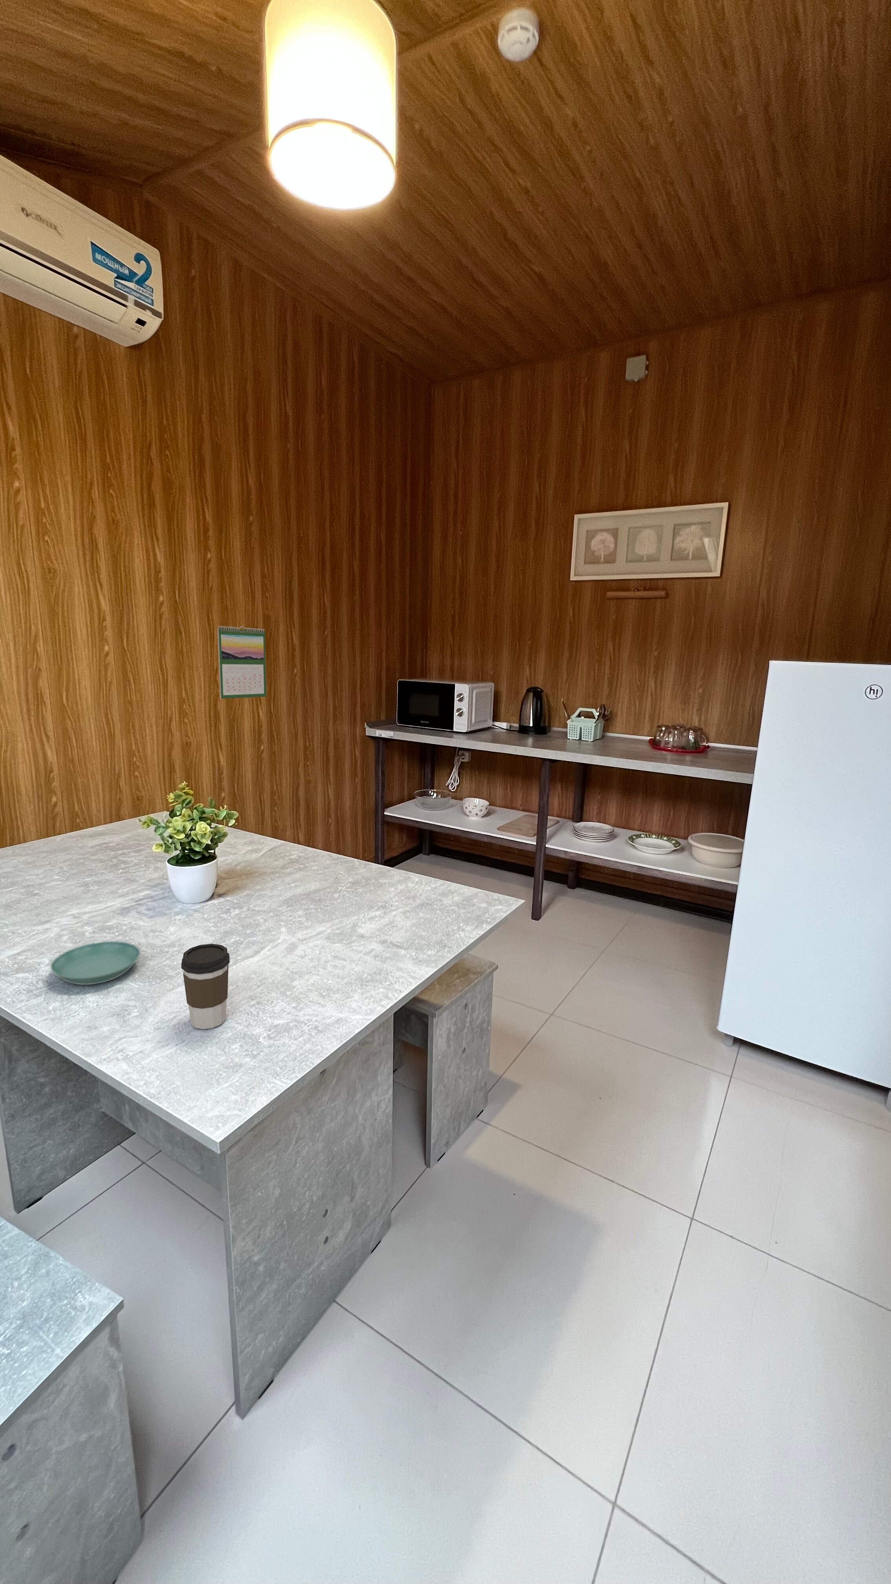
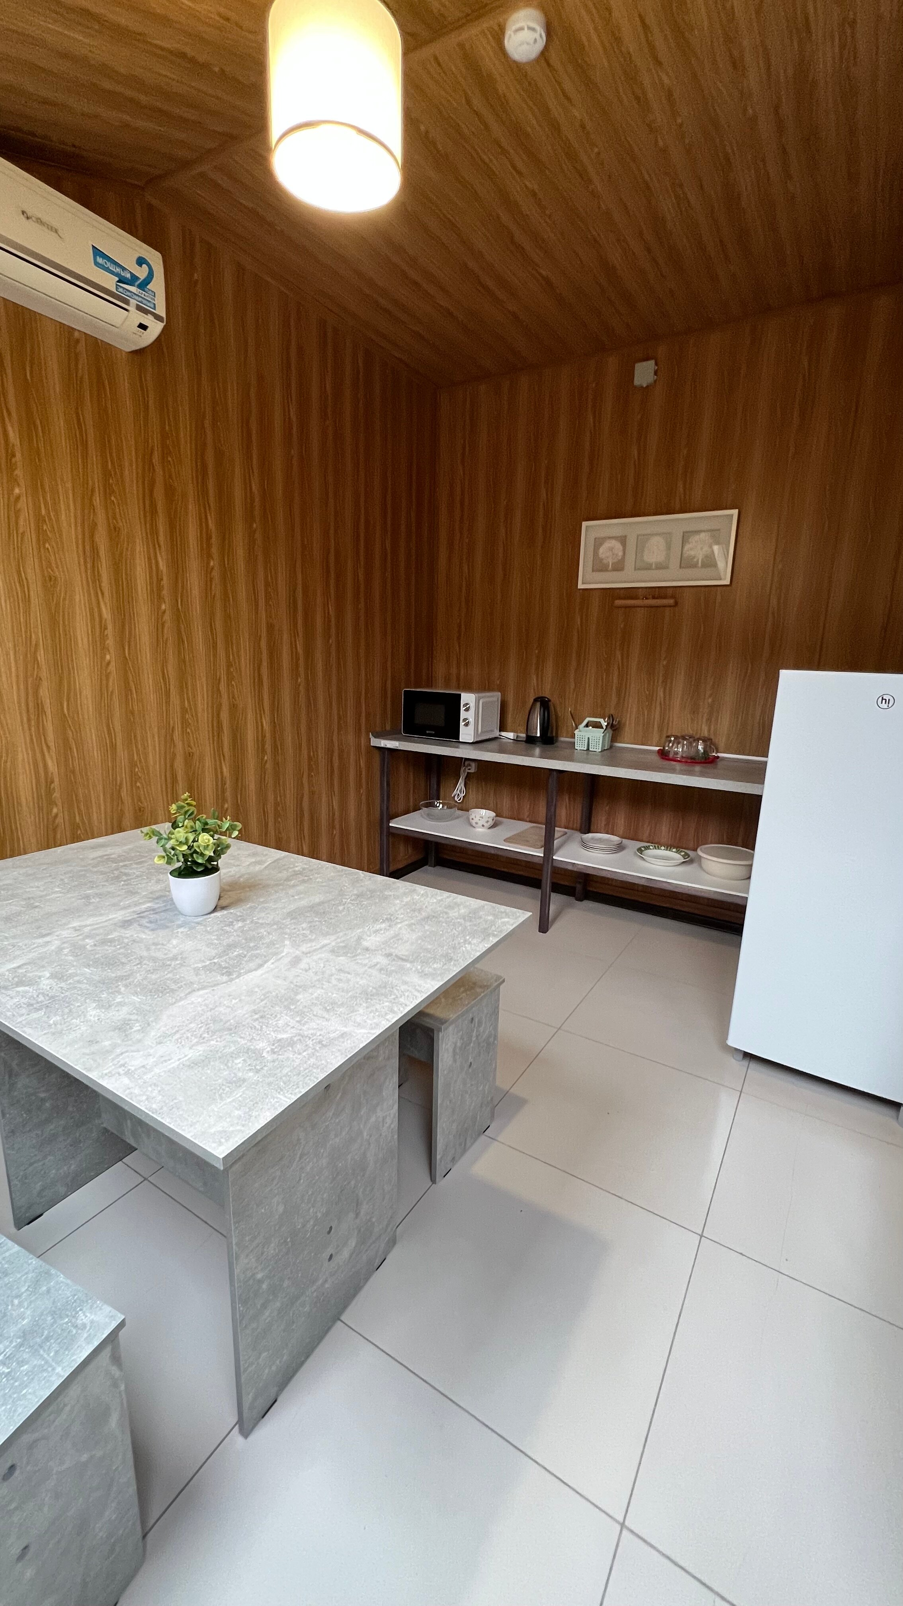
- coffee cup [181,943,230,1029]
- calendar [216,626,267,700]
- saucer [50,941,140,986]
